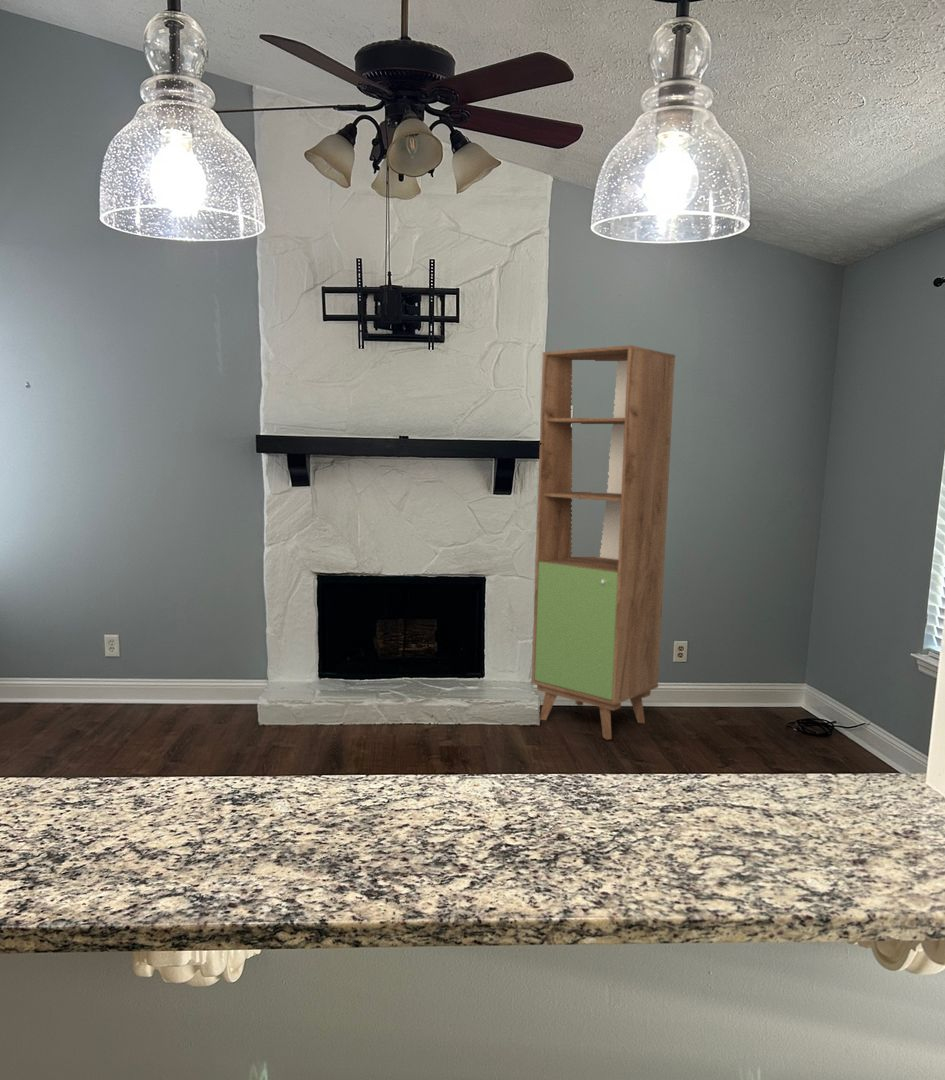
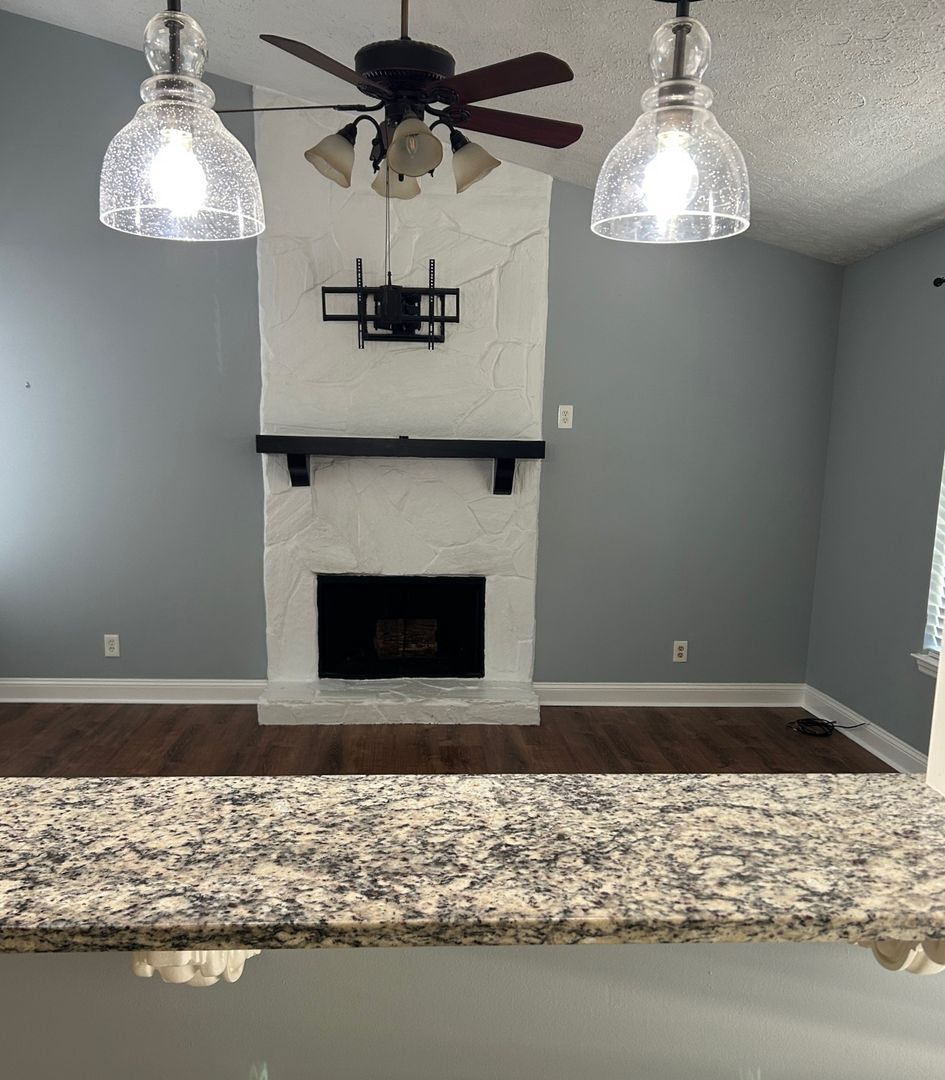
- cabinet [531,344,676,741]
